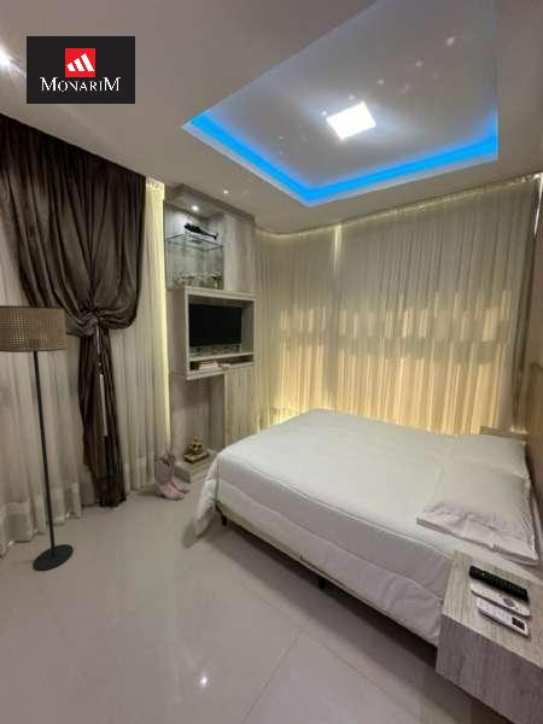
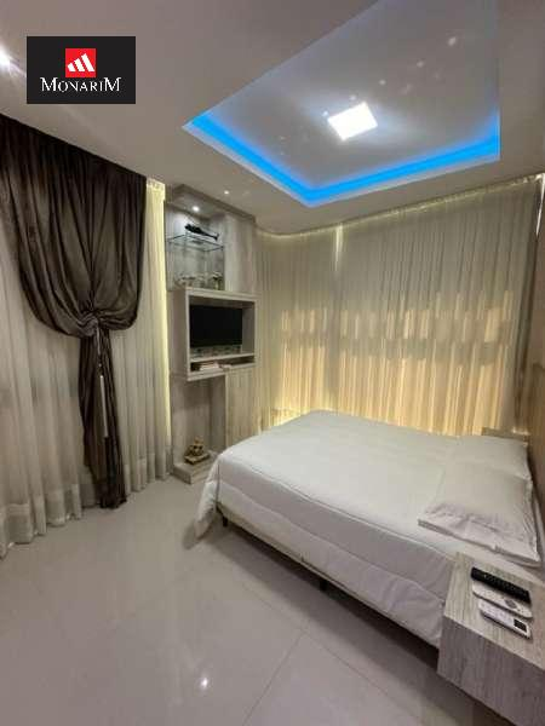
- boots [153,450,191,501]
- floor lamp [0,304,75,572]
